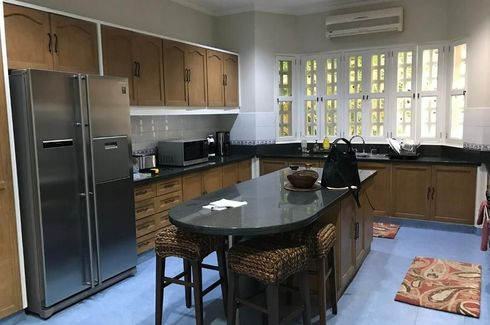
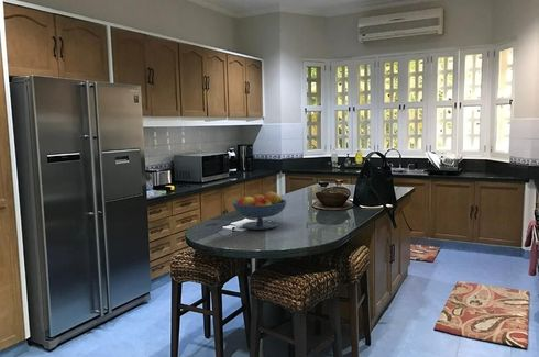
+ fruit bowl [231,190,288,231]
